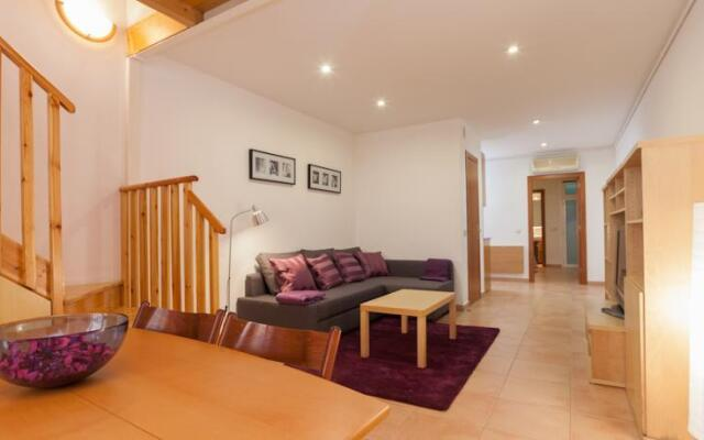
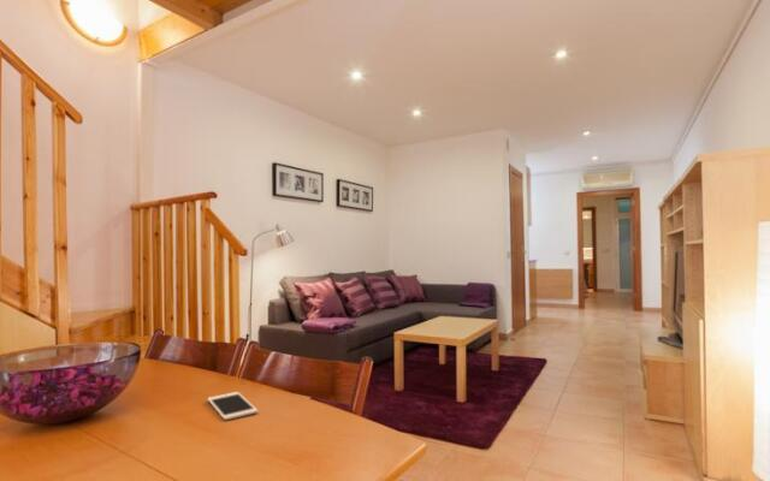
+ cell phone [207,391,259,421]
